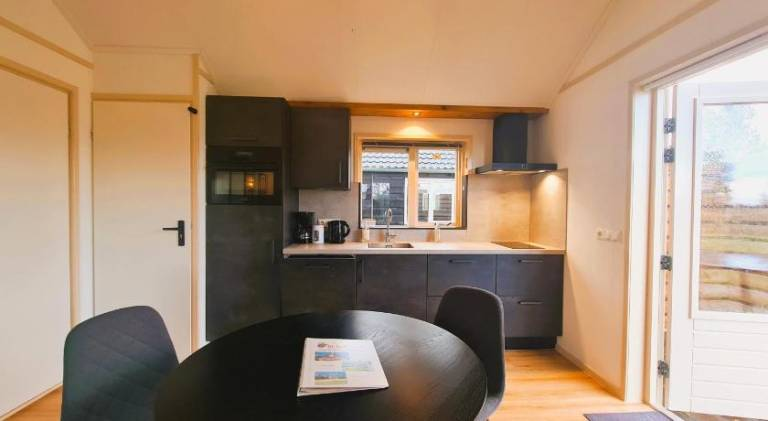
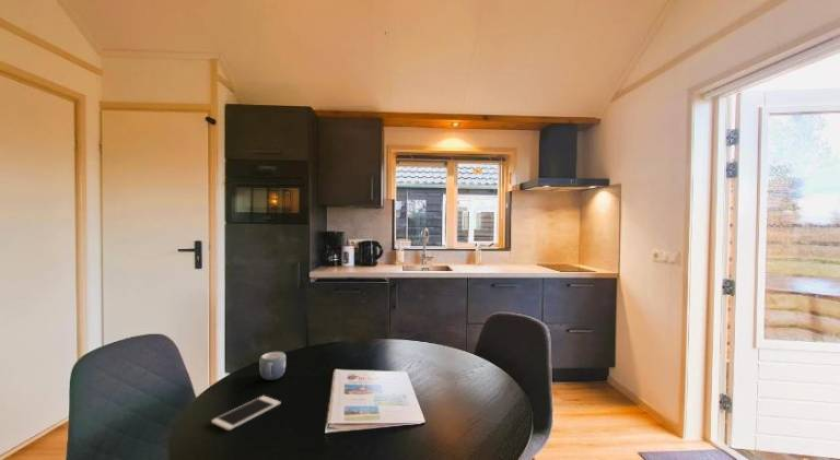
+ cell phone [210,394,281,432]
+ mug [258,351,288,381]
